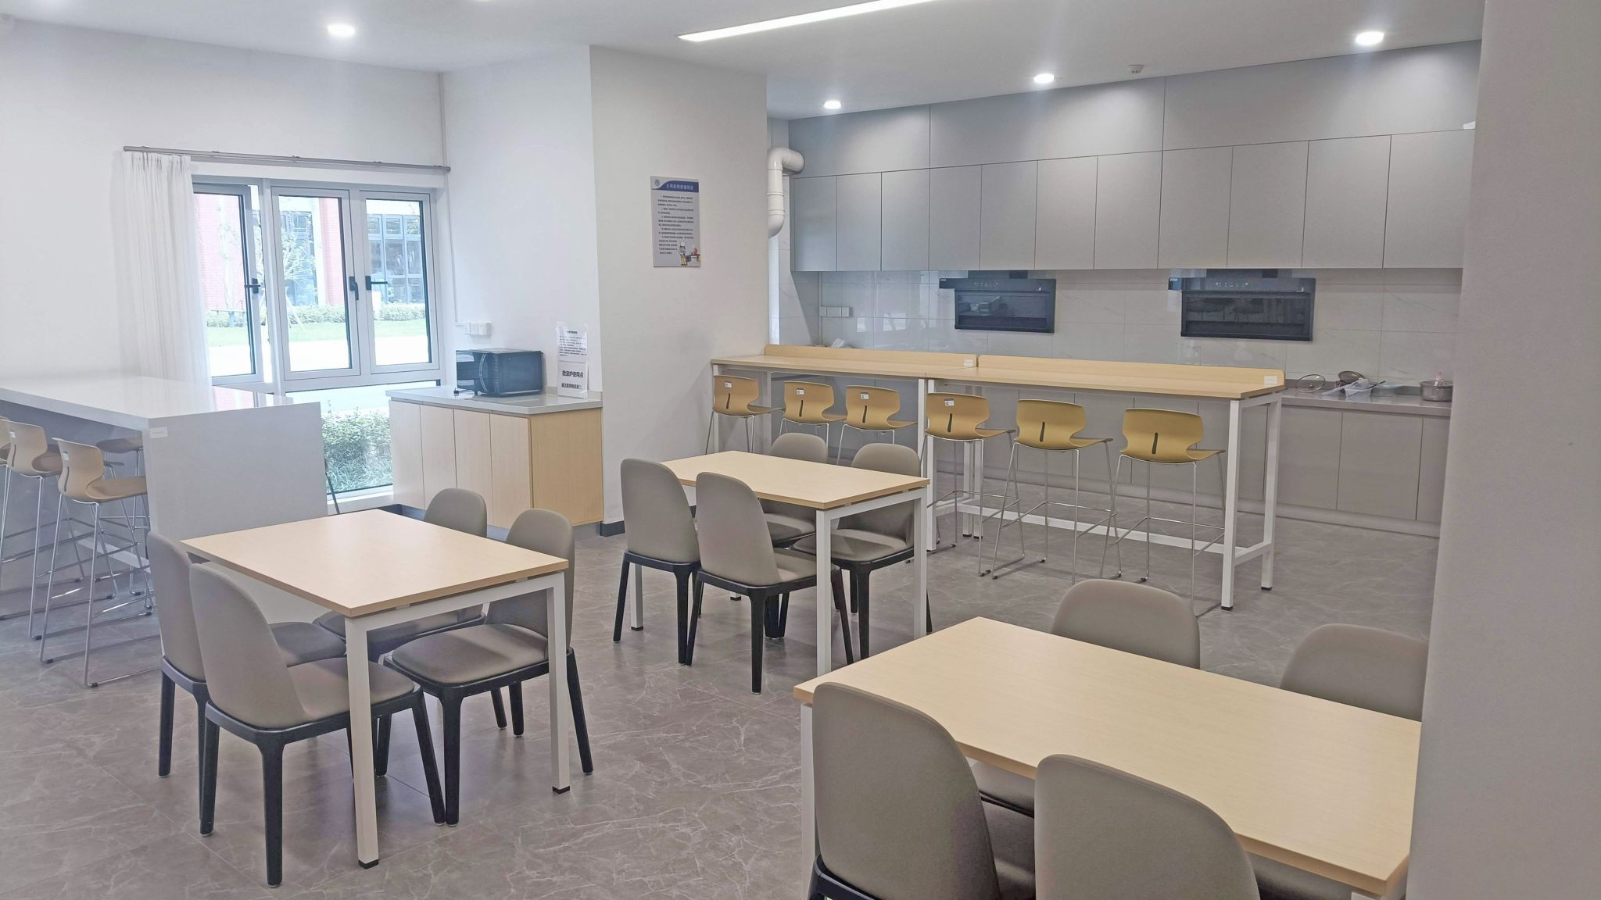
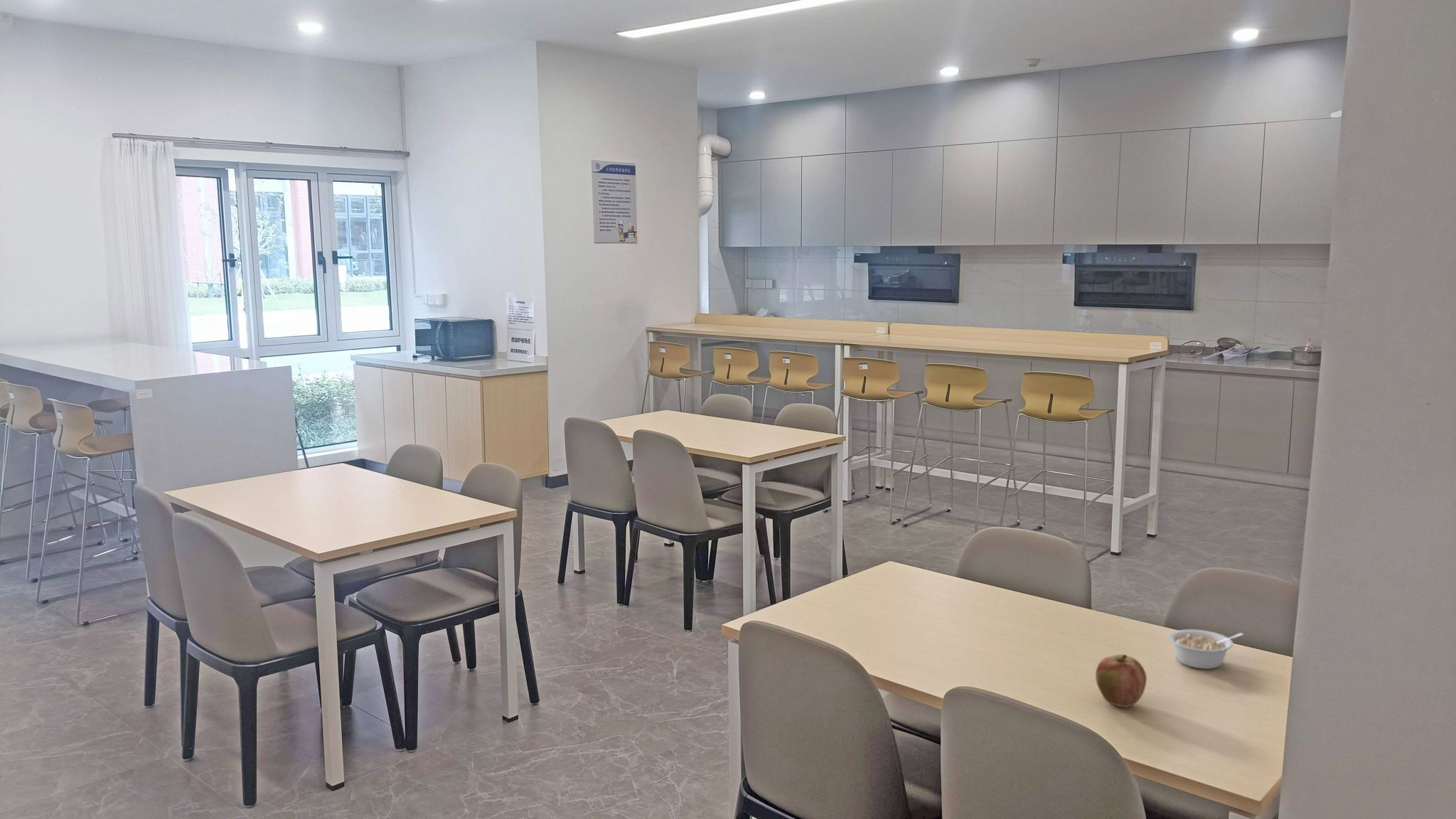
+ apple [1095,654,1147,708]
+ legume [1168,628,1244,670]
